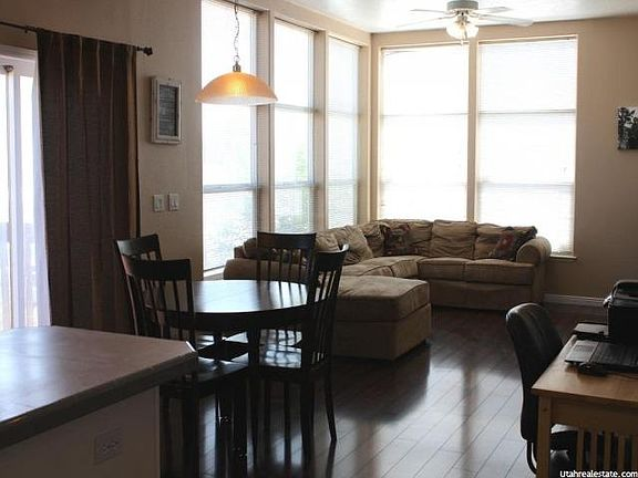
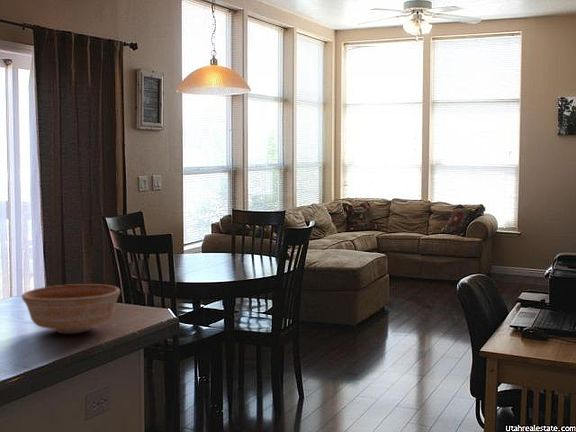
+ bowl [21,283,121,334]
